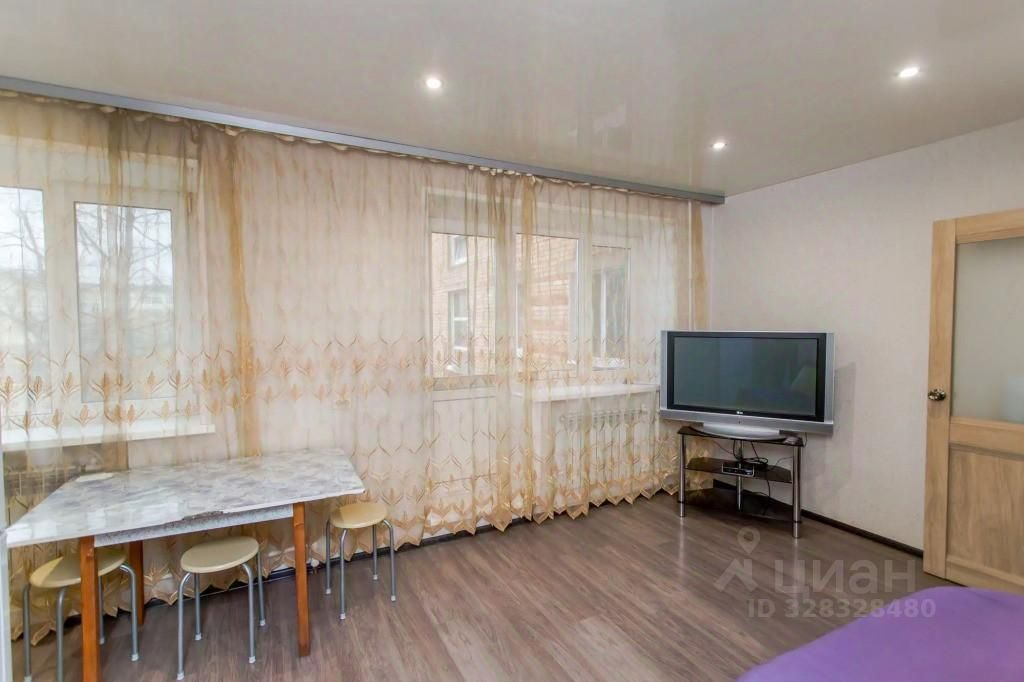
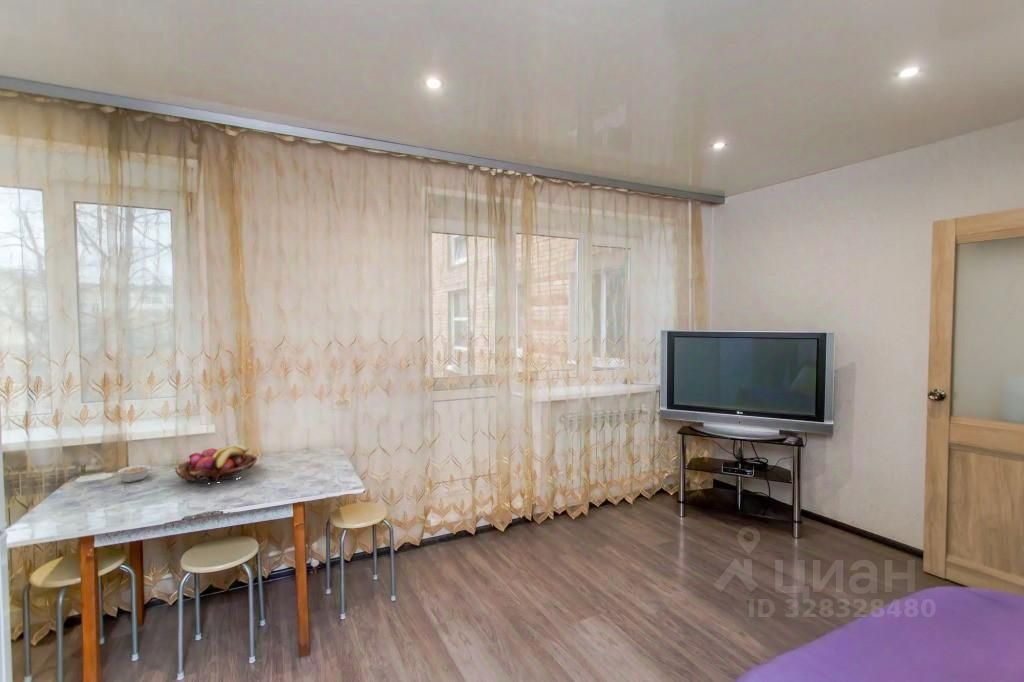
+ legume [116,464,152,483]
+ fruit basket [174,444,258,484]
